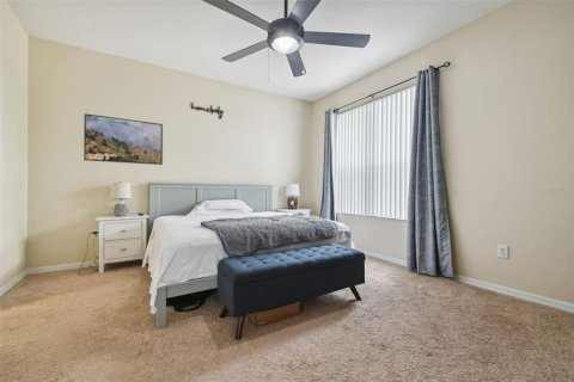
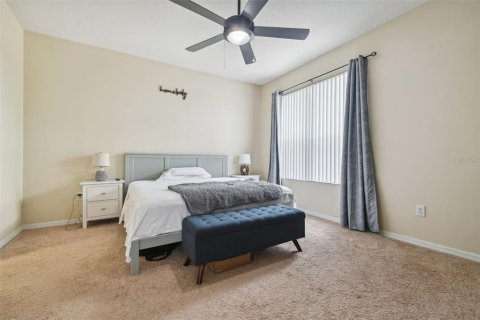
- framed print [83,112,164,166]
